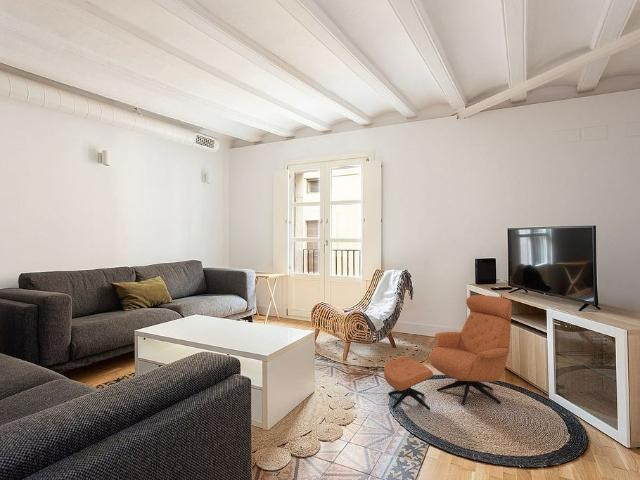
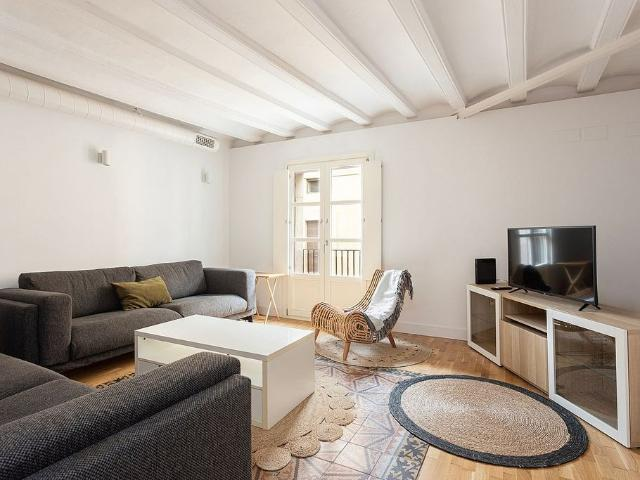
- armchair [383,294,513,411]
